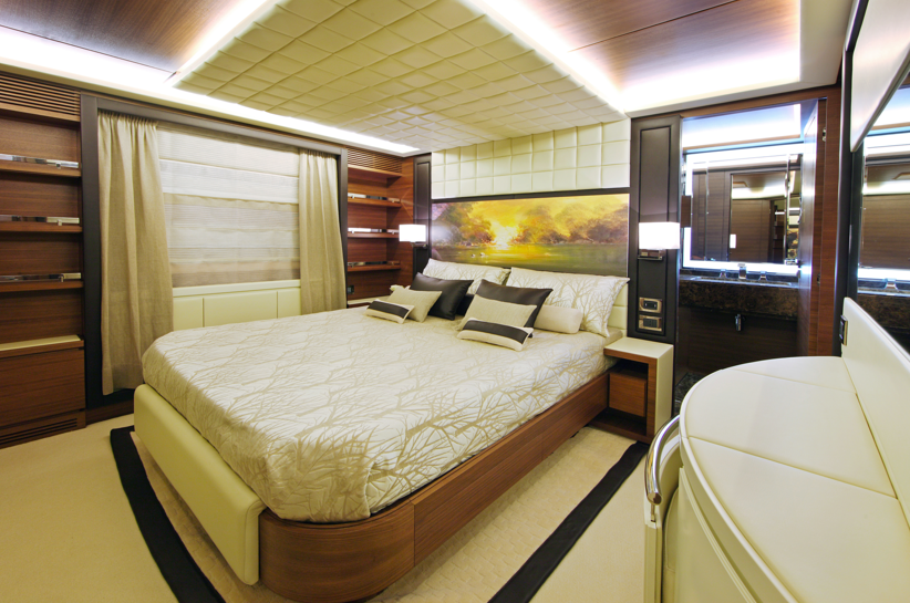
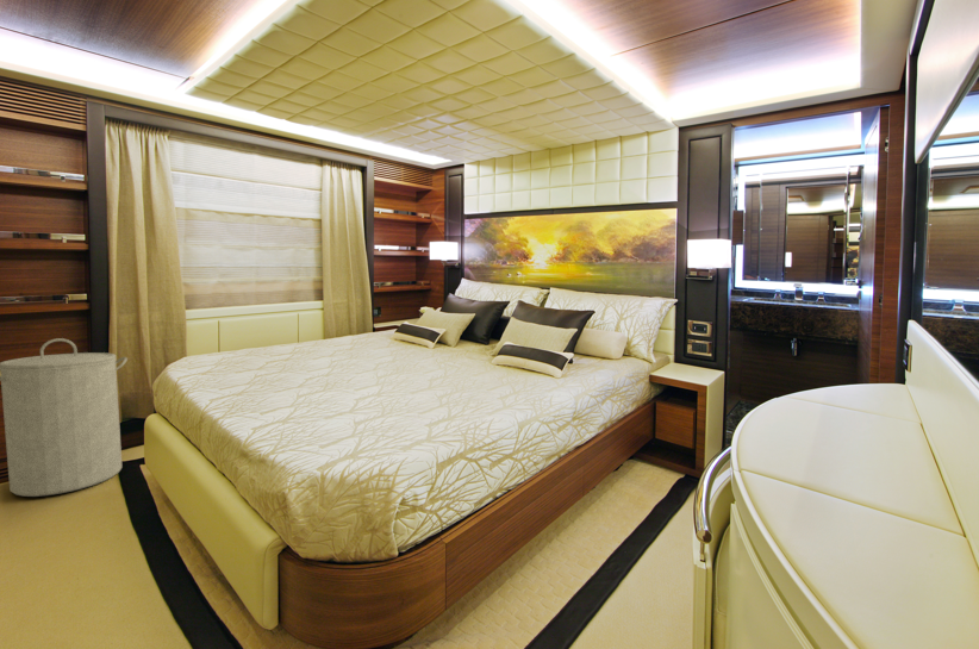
+ laundry hamper [0,337,129,498]
